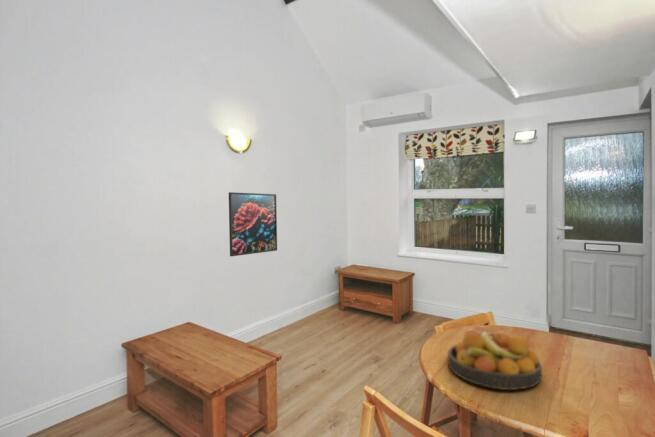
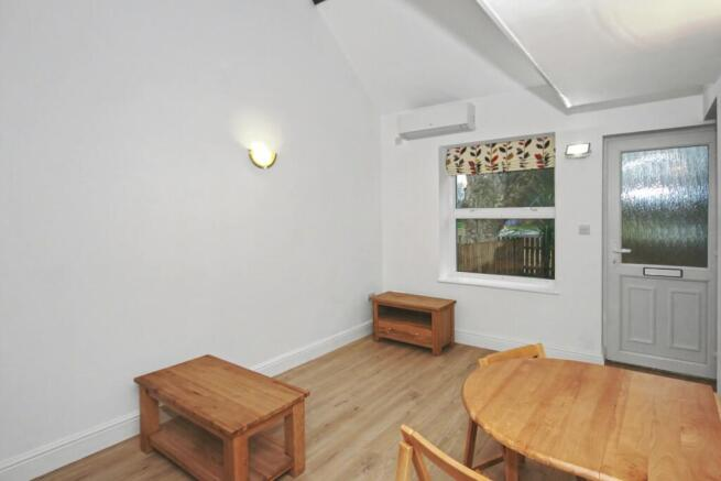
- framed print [228,191,278,257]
- fruit bowl [447,328,543,391]
